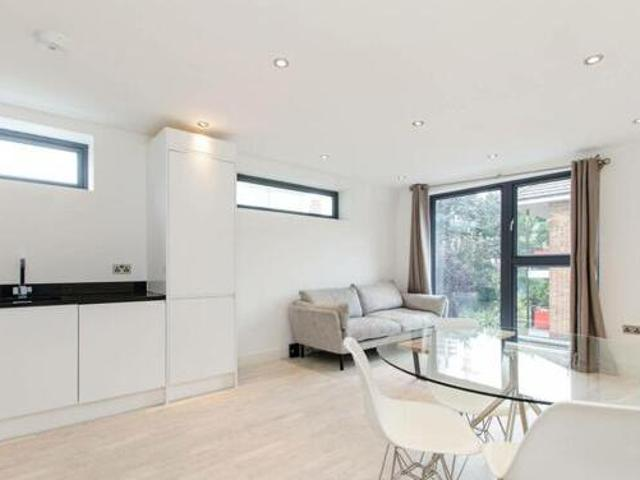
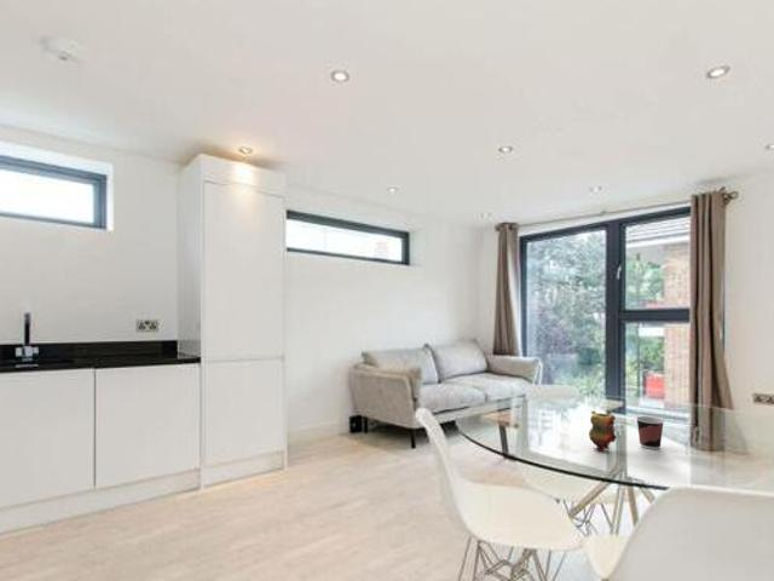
+ cup [635,415,665,450]
+ teapot [588,410,618,453]
